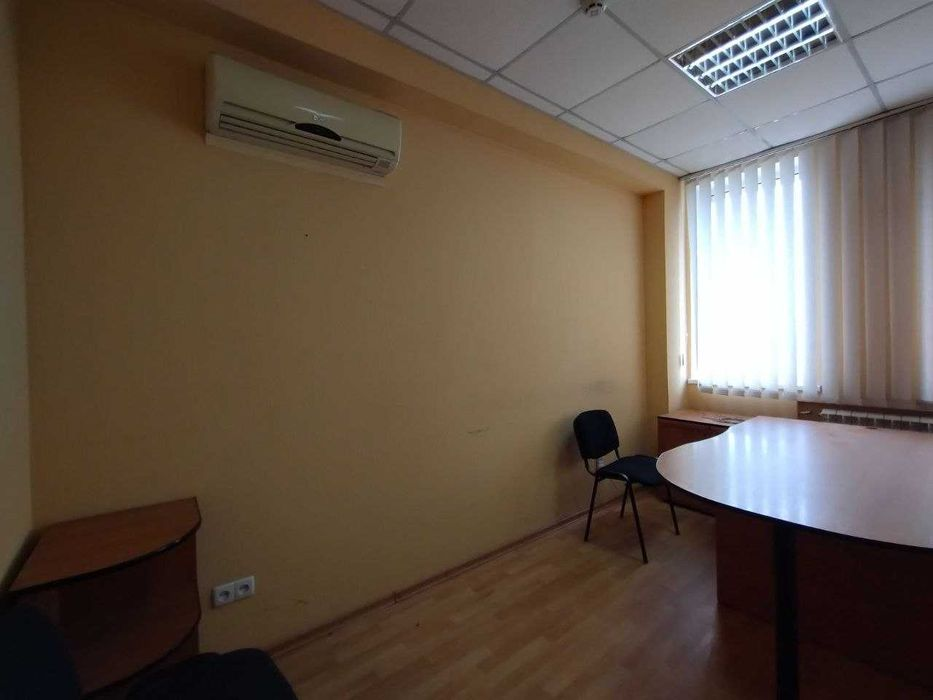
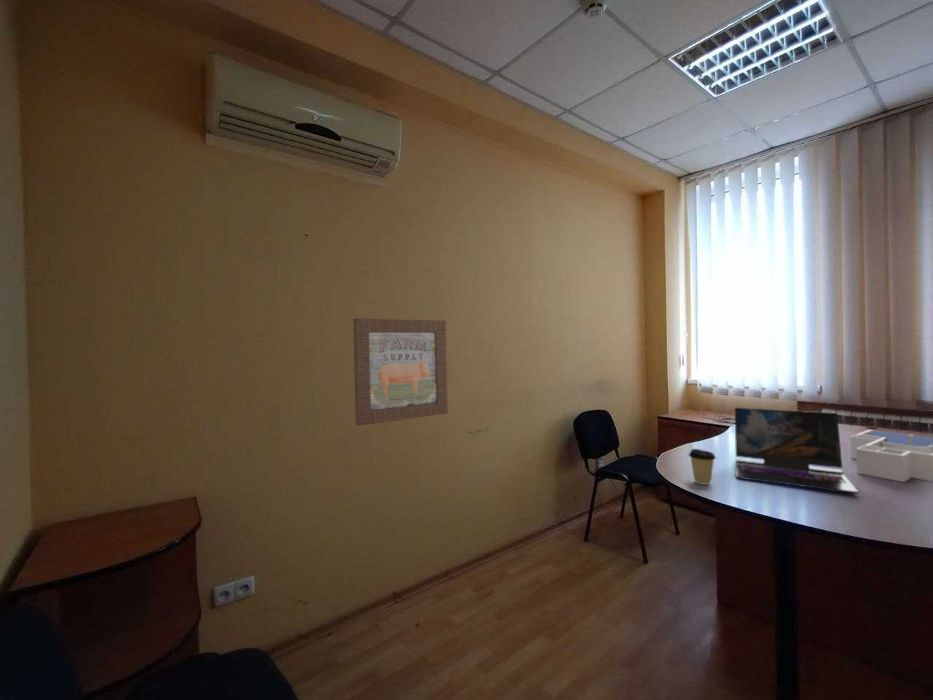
+ laptop [734,406,859,494]
+ wall art [352,317,449,427]
+ coffee cup [688,448,717,486]
+ desk organizer [850,429,933,483]
